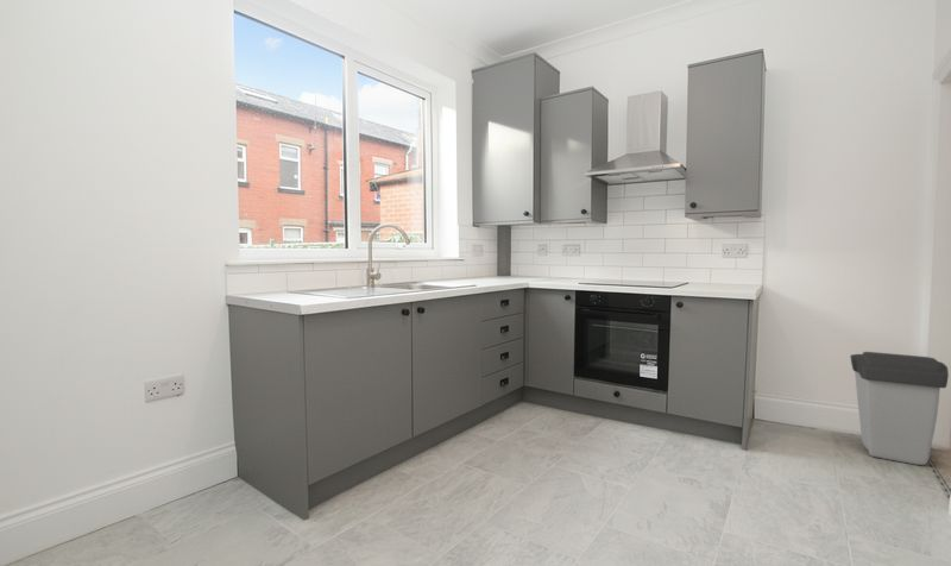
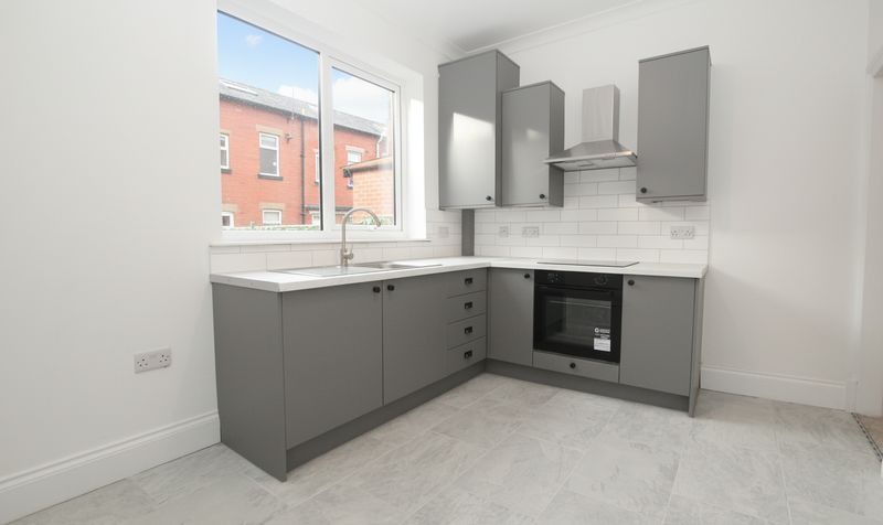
- trash can [850,351,950,466]
